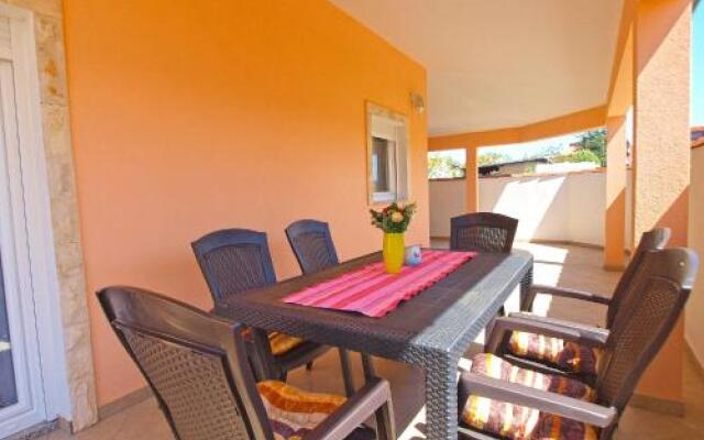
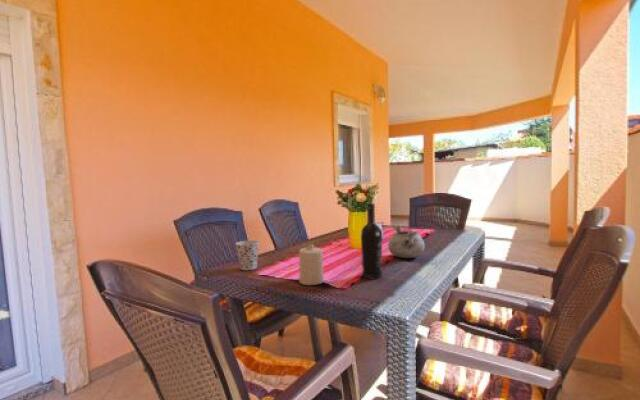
+ cup [234,240,260,271]
+ candle [298,243,325,286]
+ decorative bowl [387,224,426,259]
+ wine bottle [360,202,383,280]
